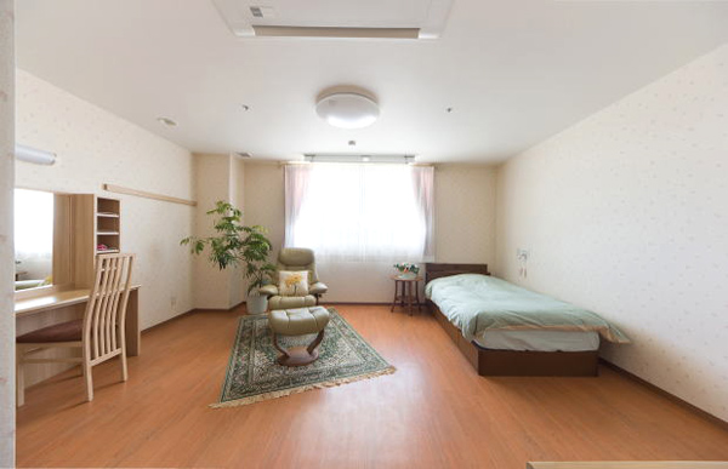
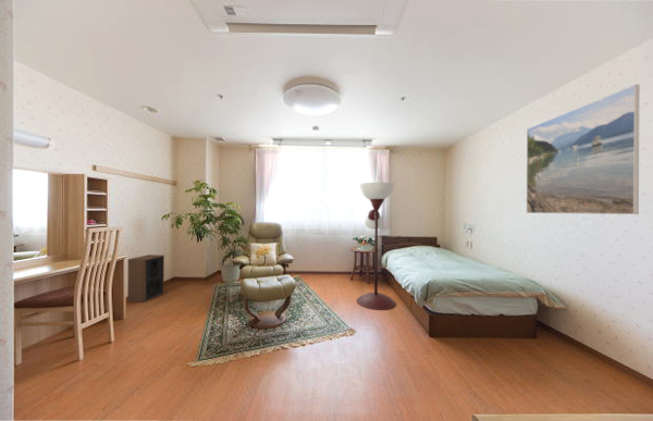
+ floor lamp [356,182,397,311]
+ speaker [126,253,165,304]
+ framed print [526,84,640,215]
